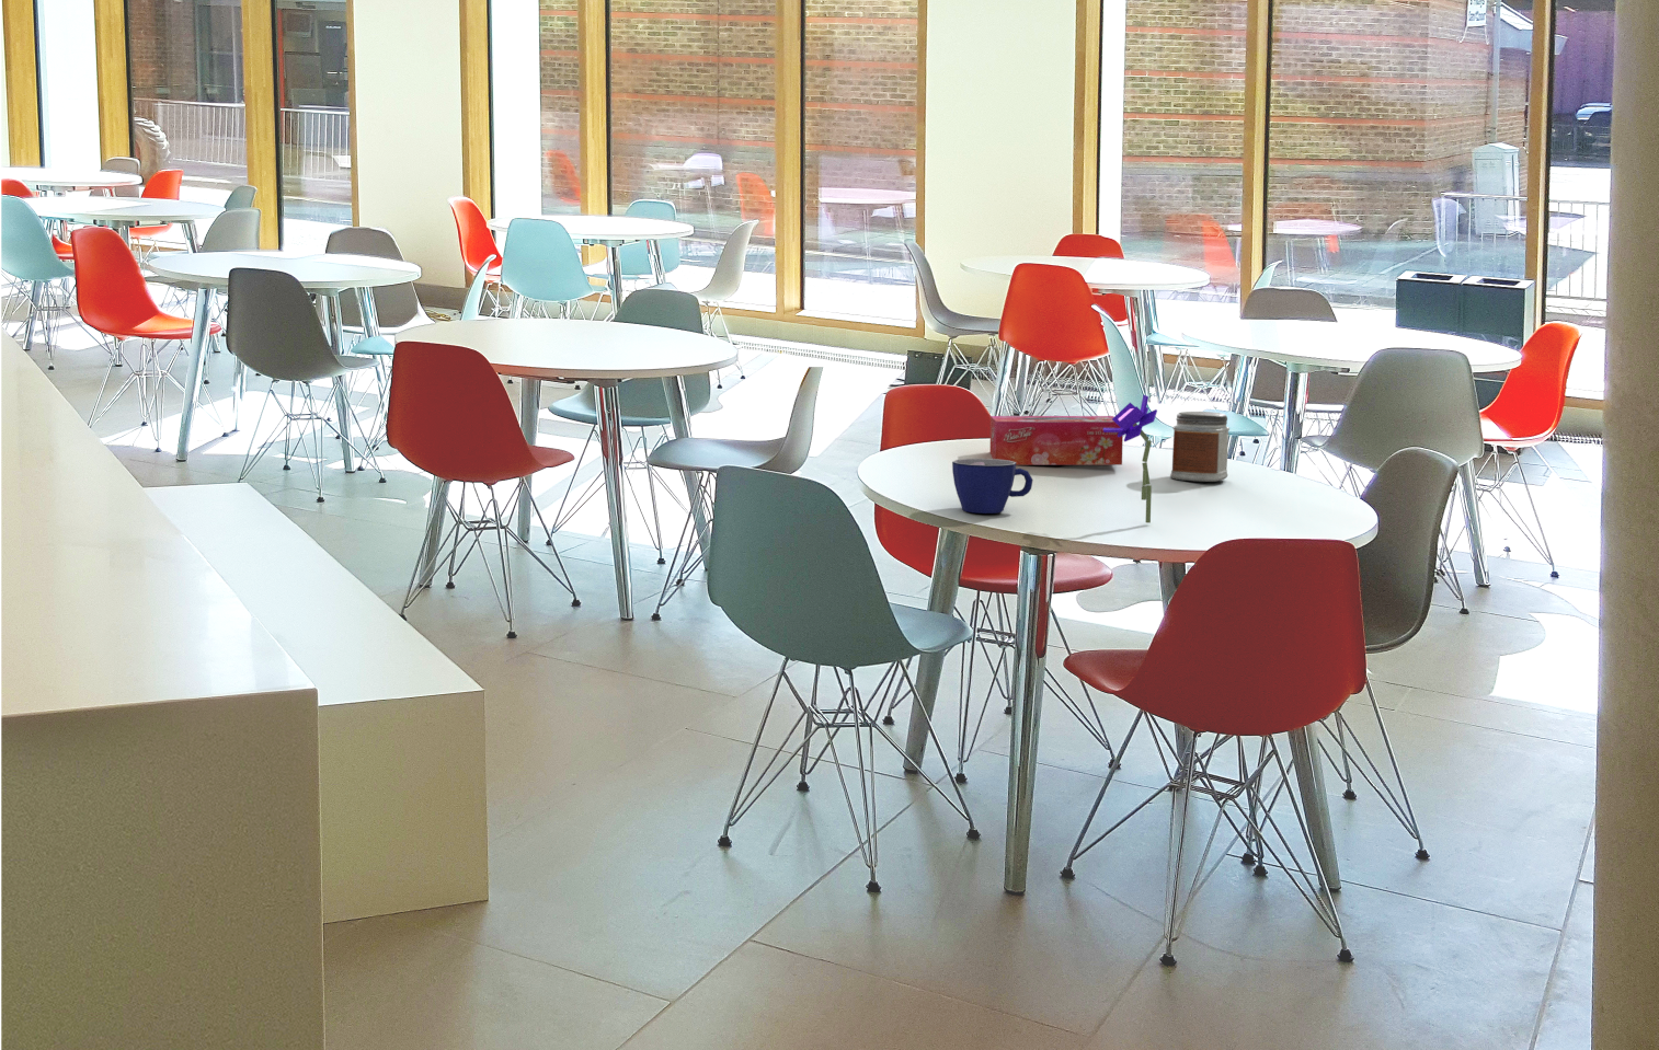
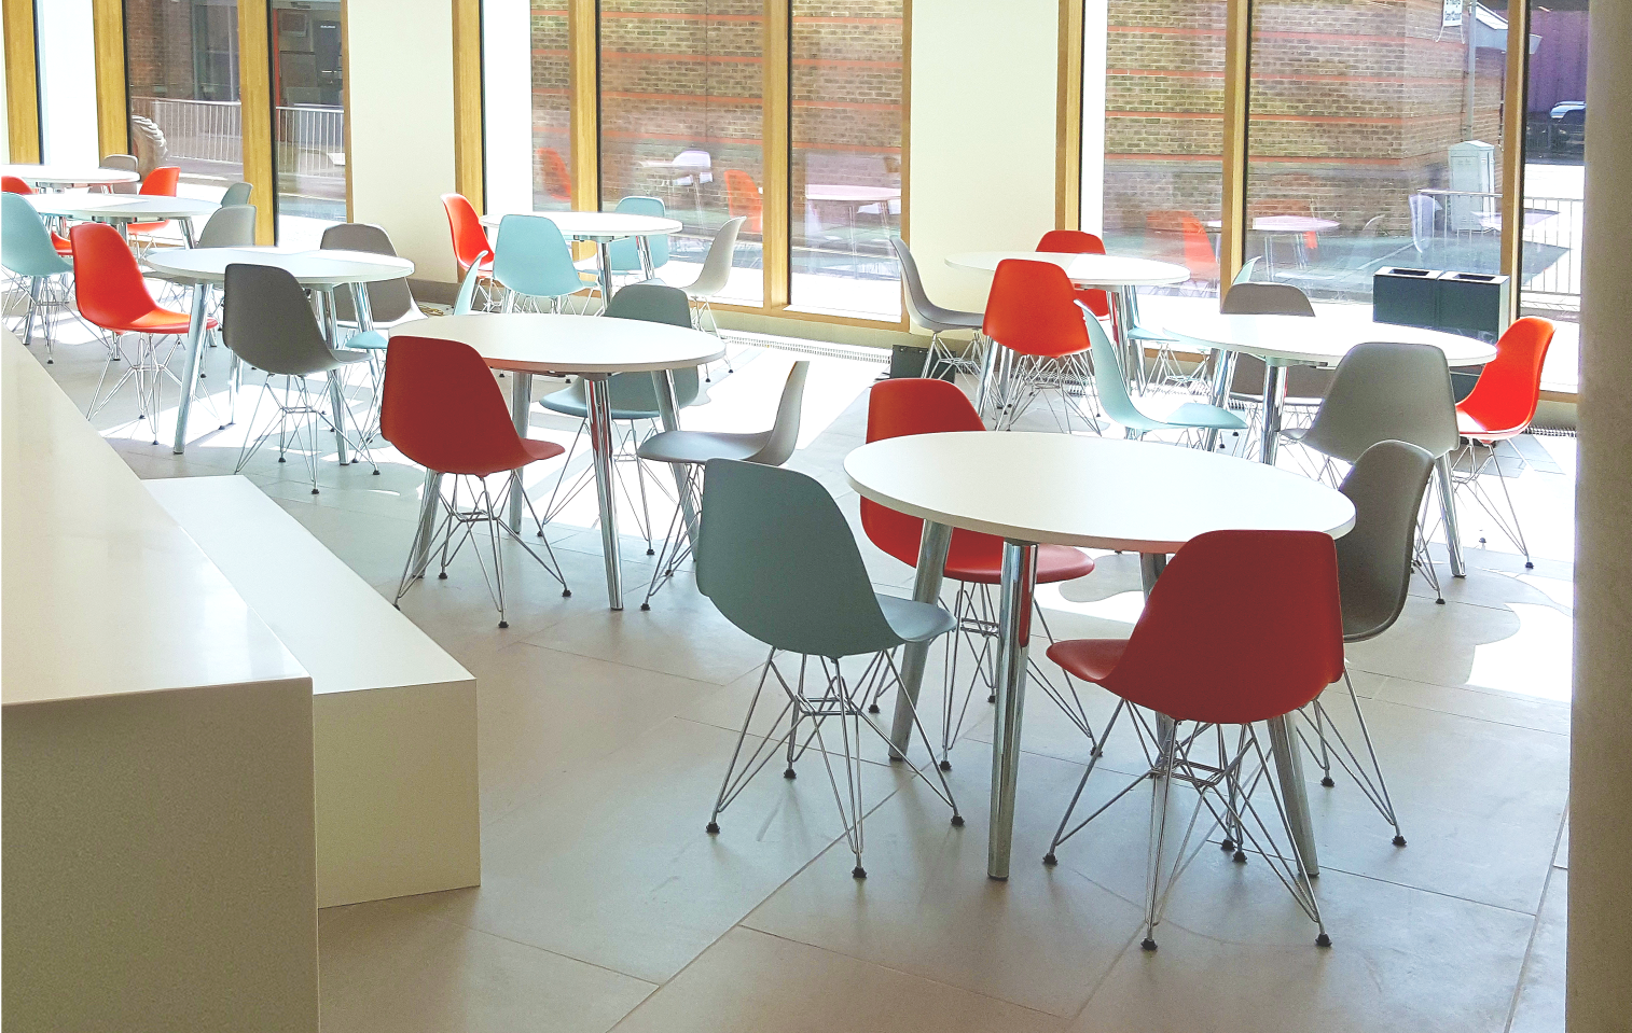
- cup [952,458,1034,515]
- tissue box [988,414,1125,466]
- jar [1169,411,1231,483]
- flower [1104,394,1158,524]
